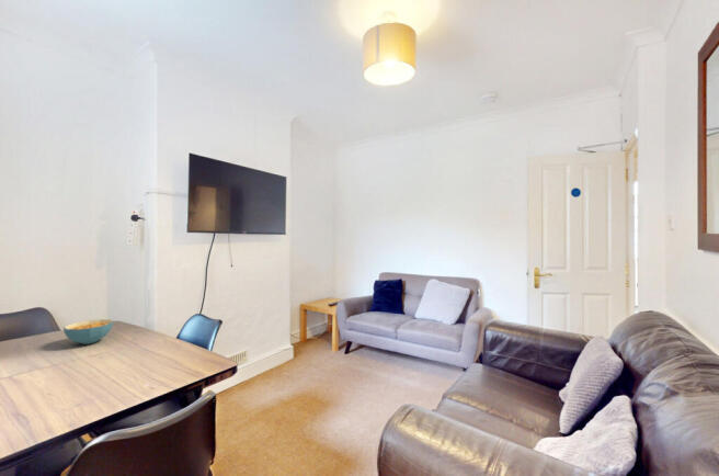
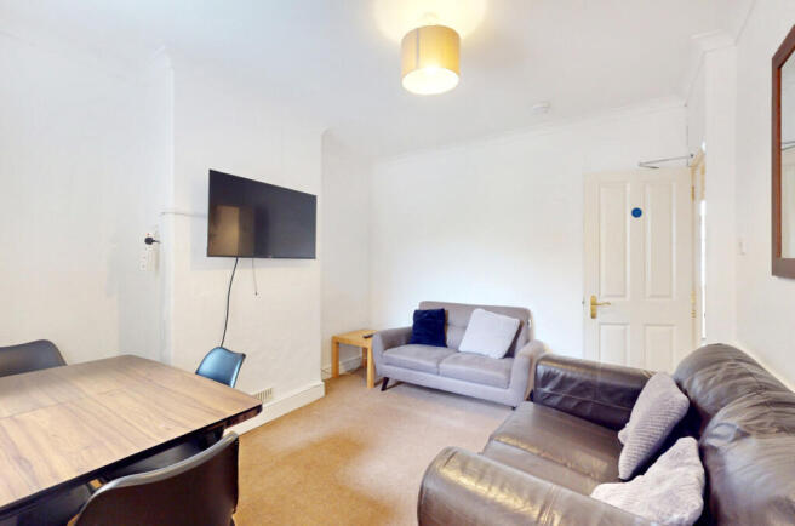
- cereal bowl [62,318,115,345]
